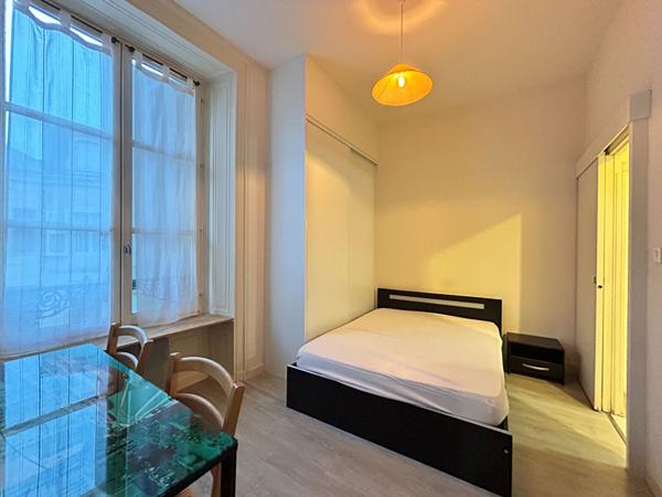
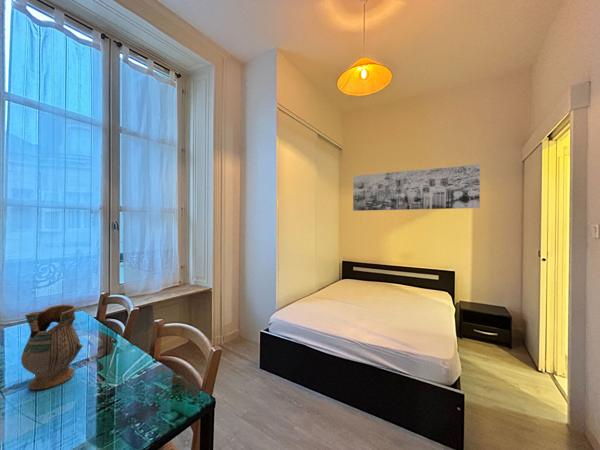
+ wall art [352,163,481,212]
+ ceramic pitcher [20,304,84,391]
